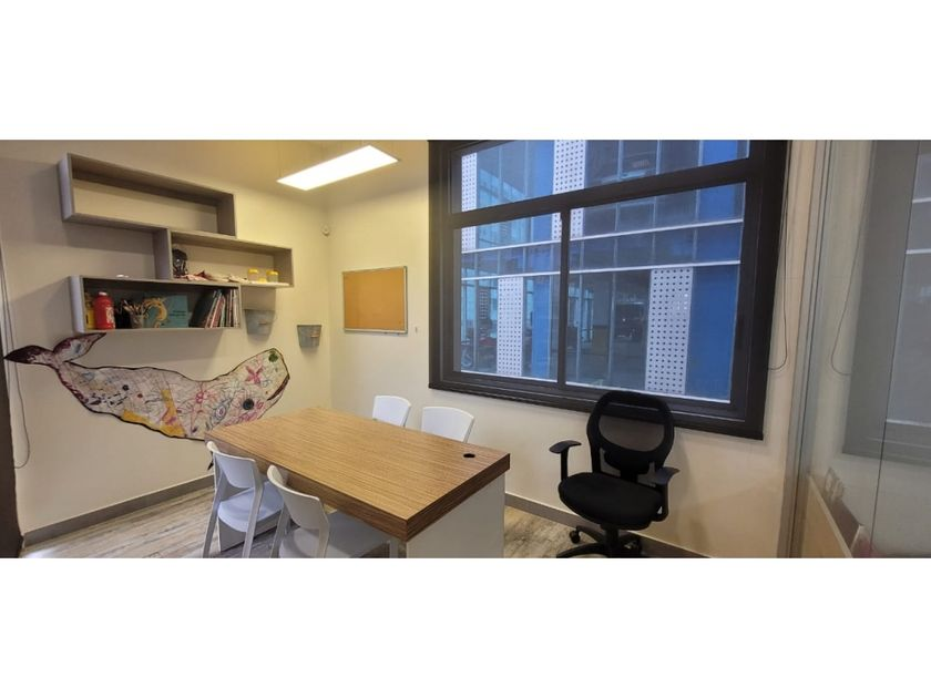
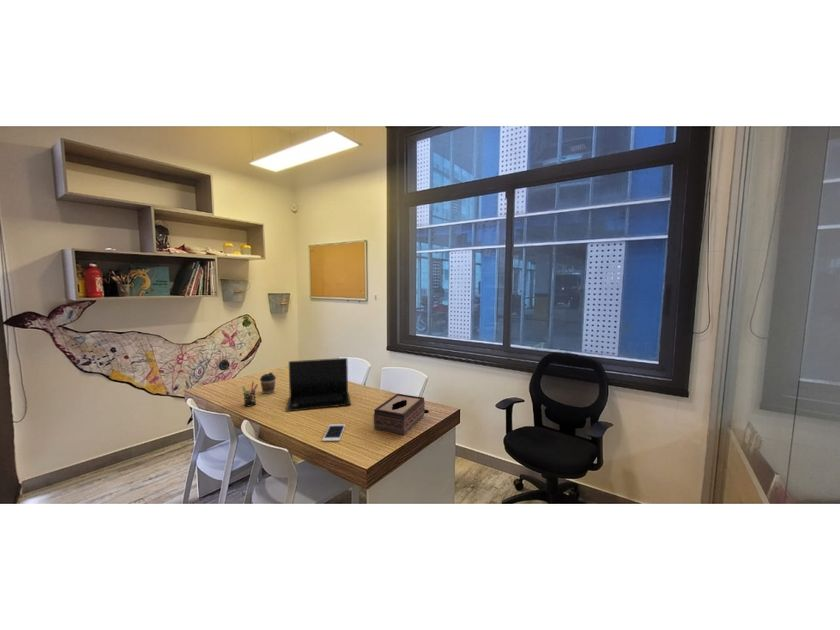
+ coffee cup [259,372,277,395]
+ pen holder [241,381,259,407]
+ laptop [285,357,352,412]
+ cell phone [321,423,346,442]
+ tissue box [373,393,426,436]
